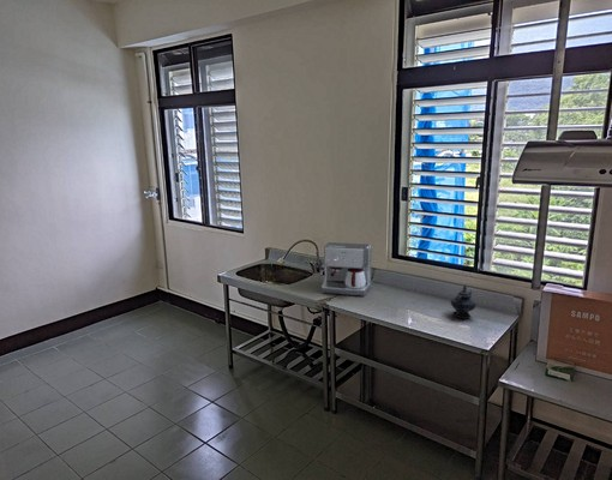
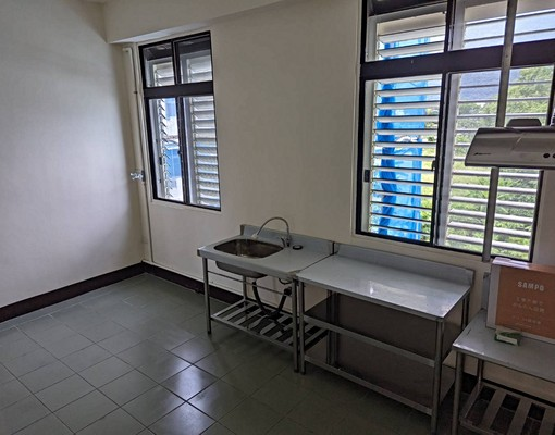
- teapot [450,284,476,319]
- coffee maker [319,241,373,298]
